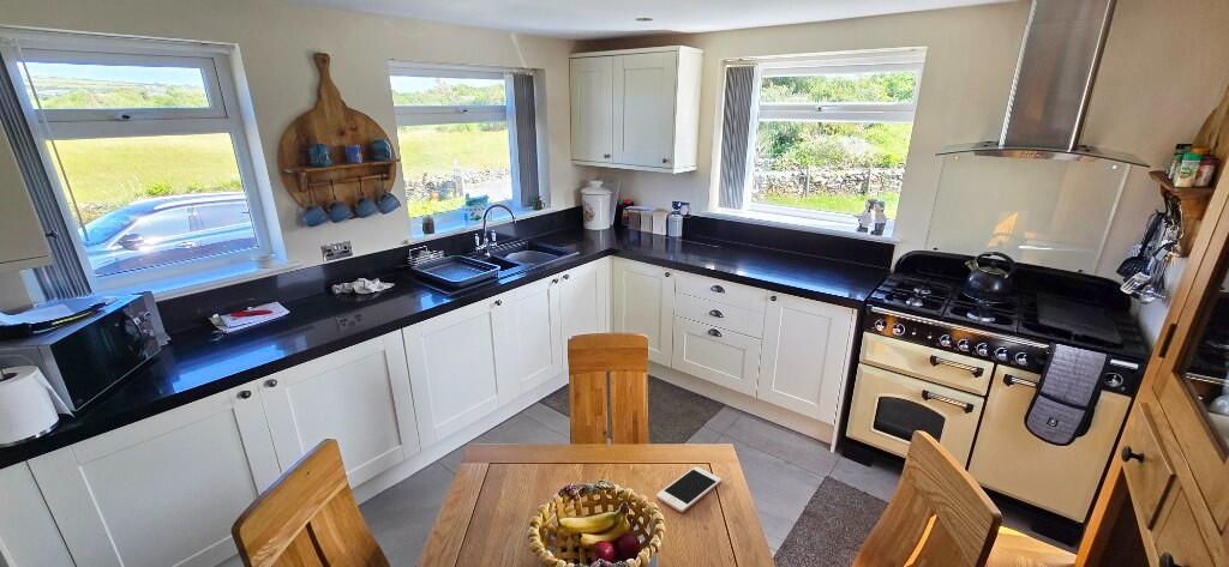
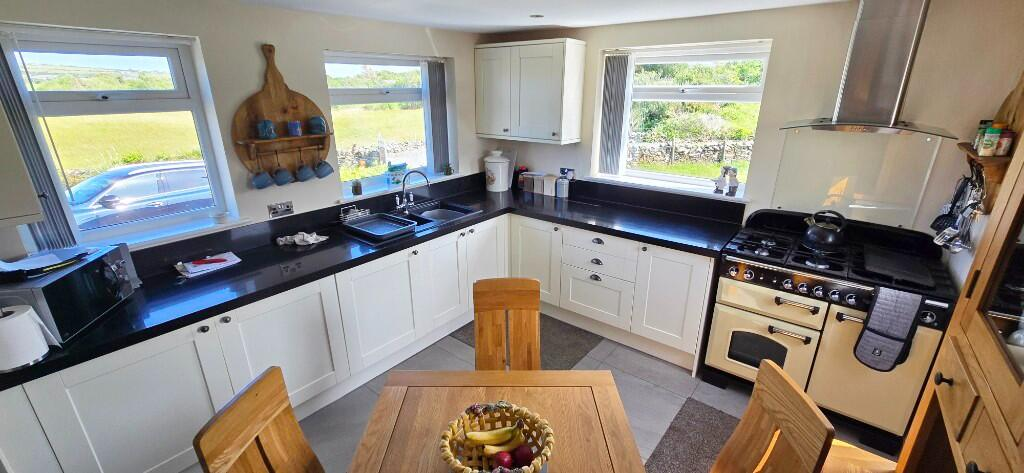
- cell phone [655,465,723,513]
